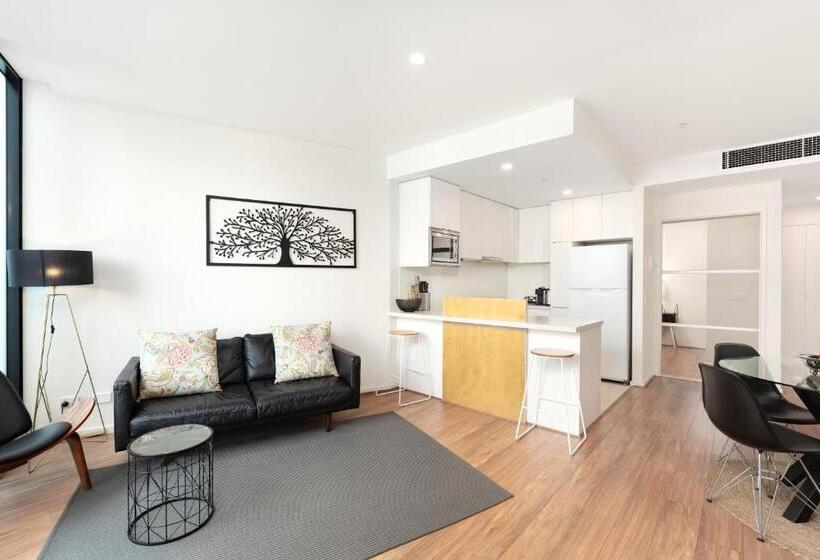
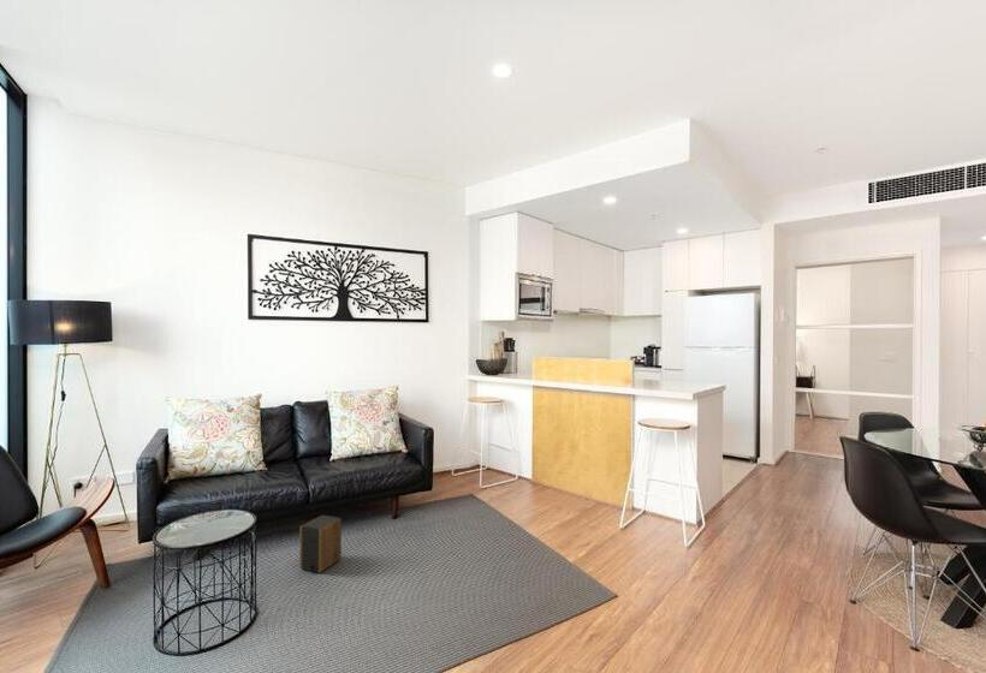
+ speaker [298,514,343,574]
